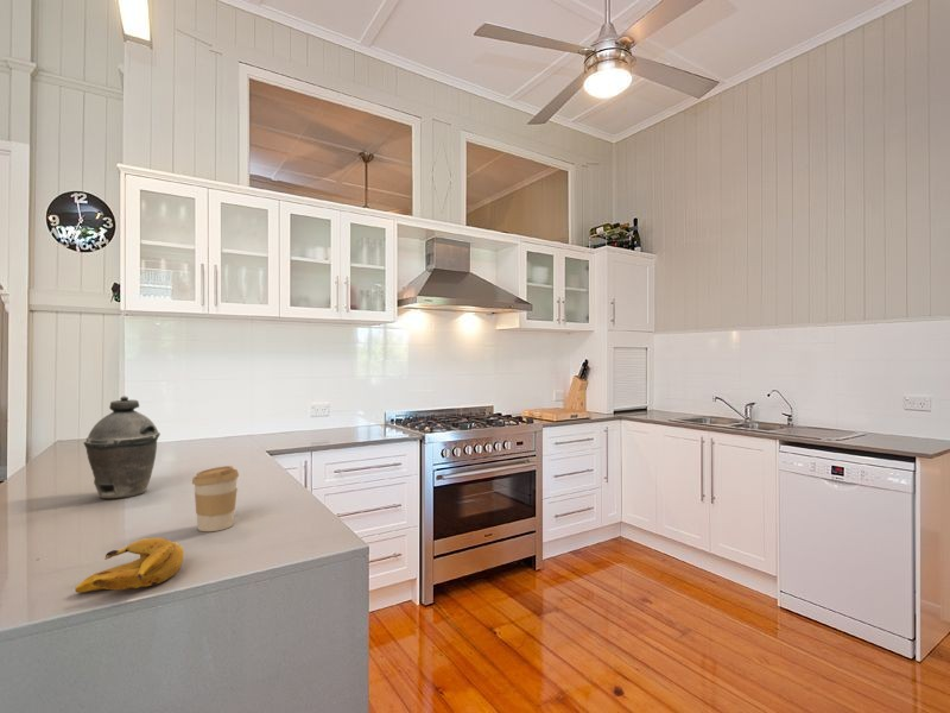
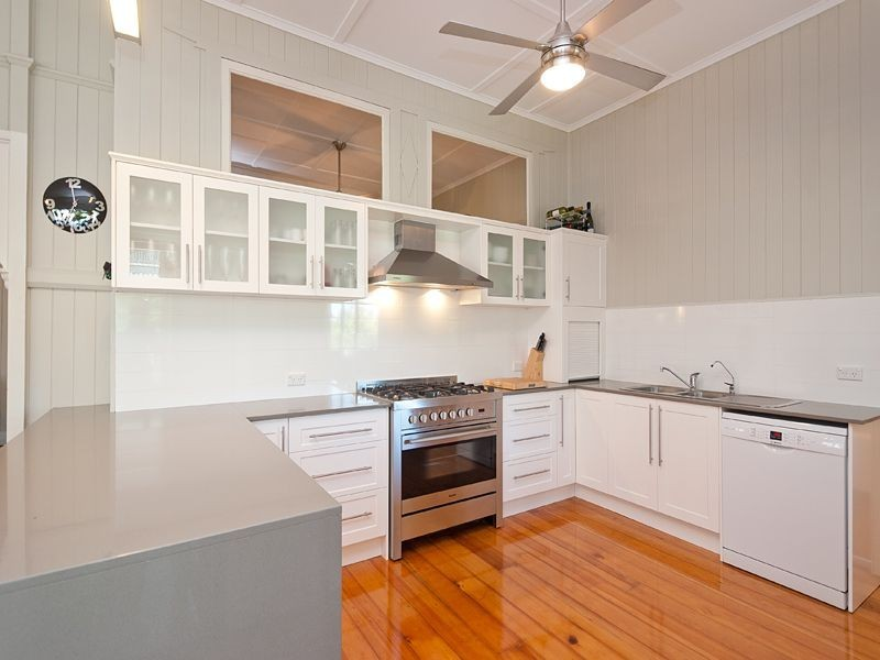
- kettle [83,395,162,500]
- banana [74,537,185,594]
- coffee cup [191,465,240,532]
